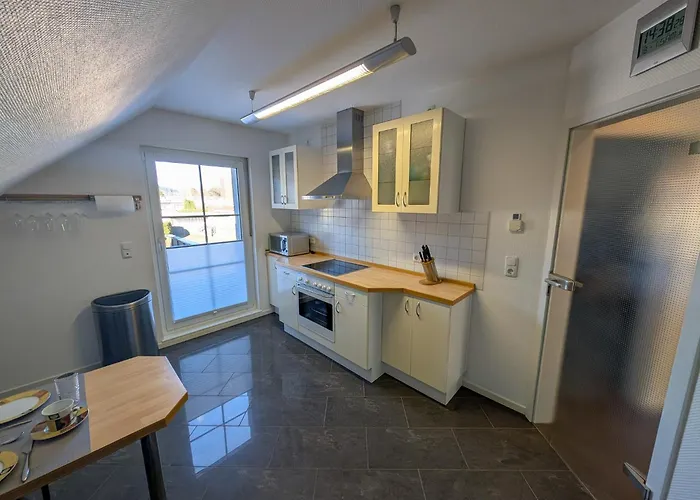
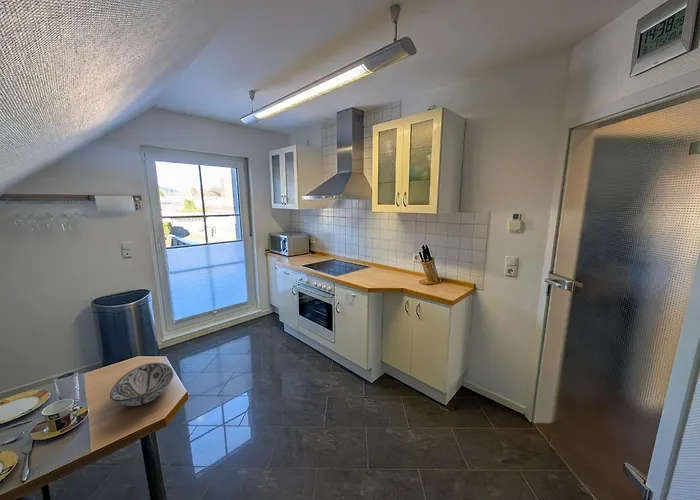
+ decorative bowl [109,362,174,407]
